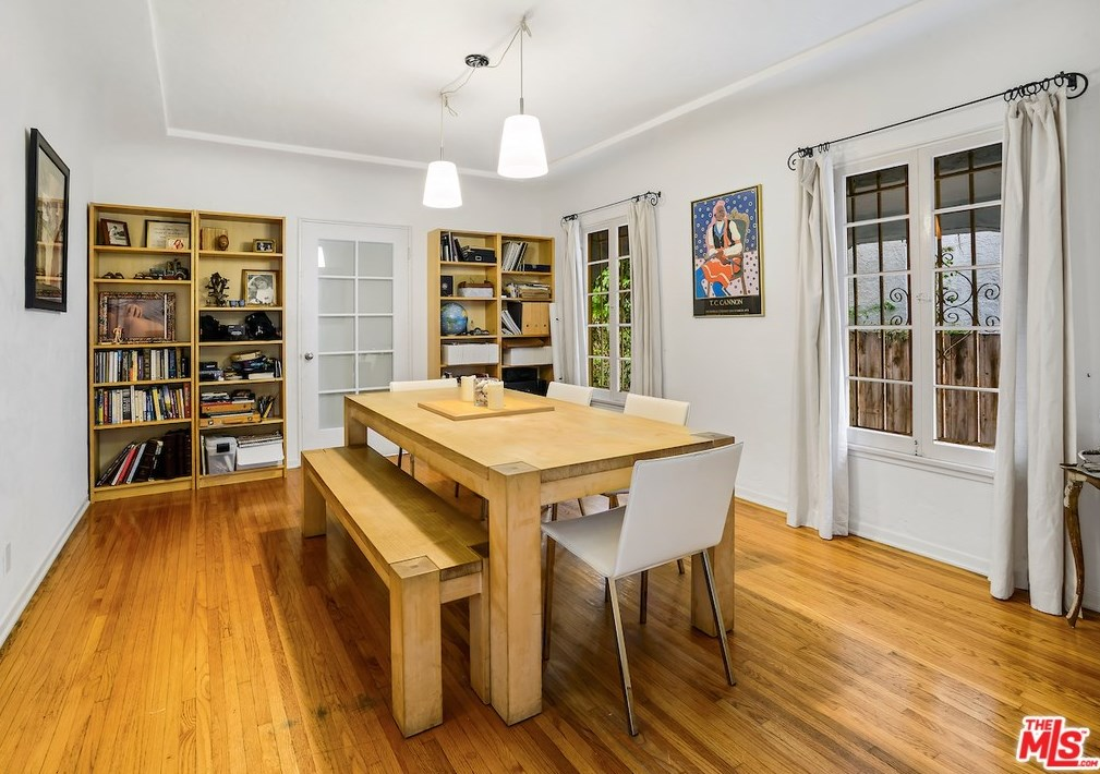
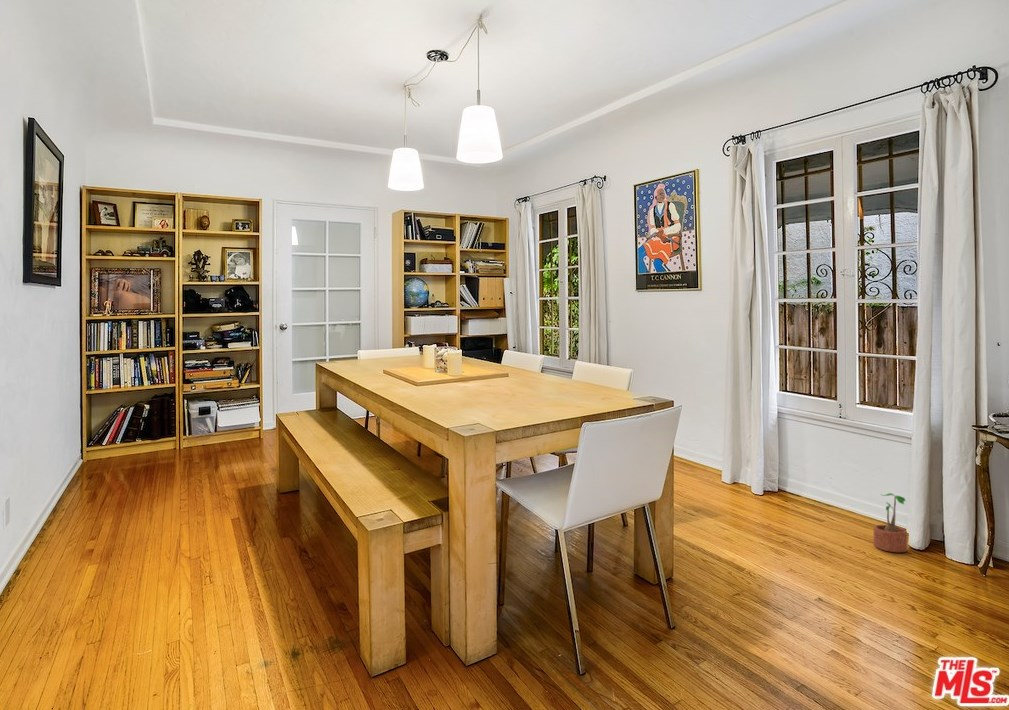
+ potted plant [873,492,908,553]
